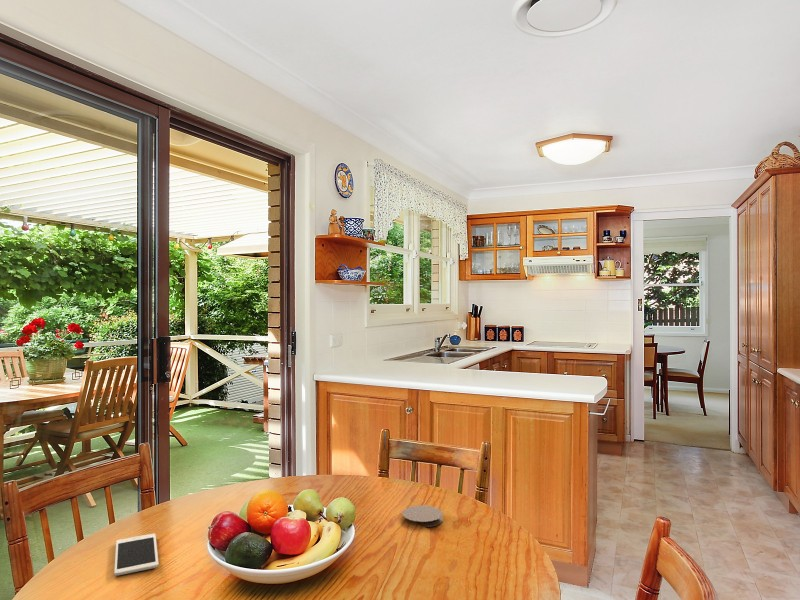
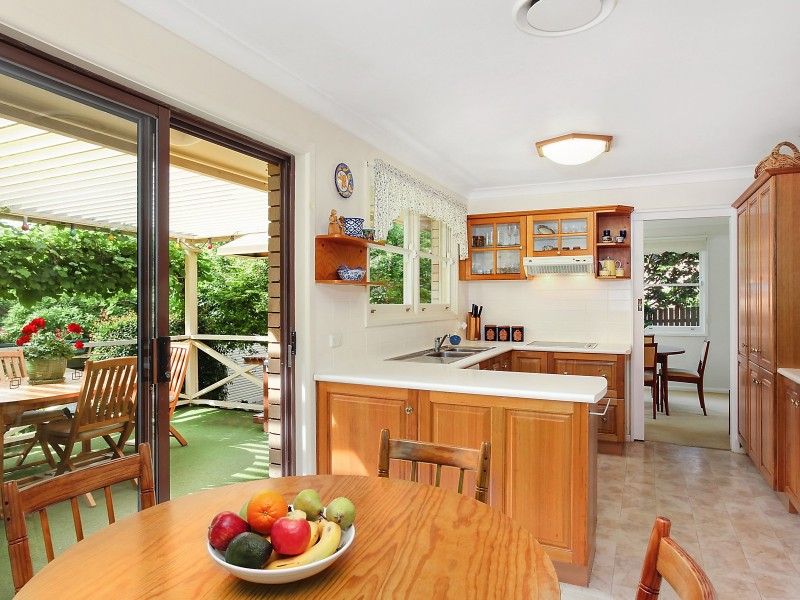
- coaster [401,505,444,528]
- cell phone [113,533,159,577]
